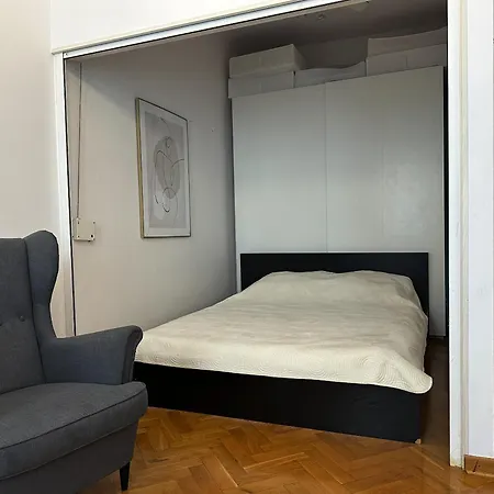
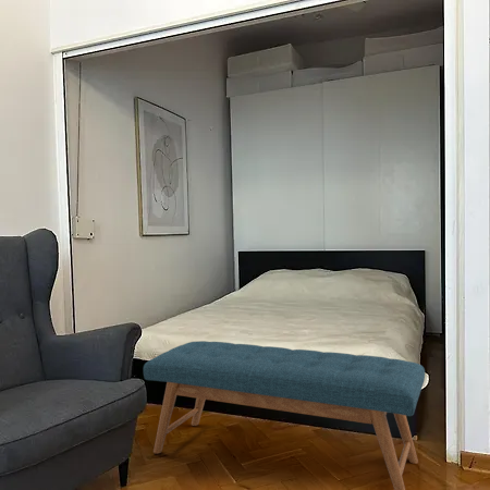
+ bench [143,340,426,490]
